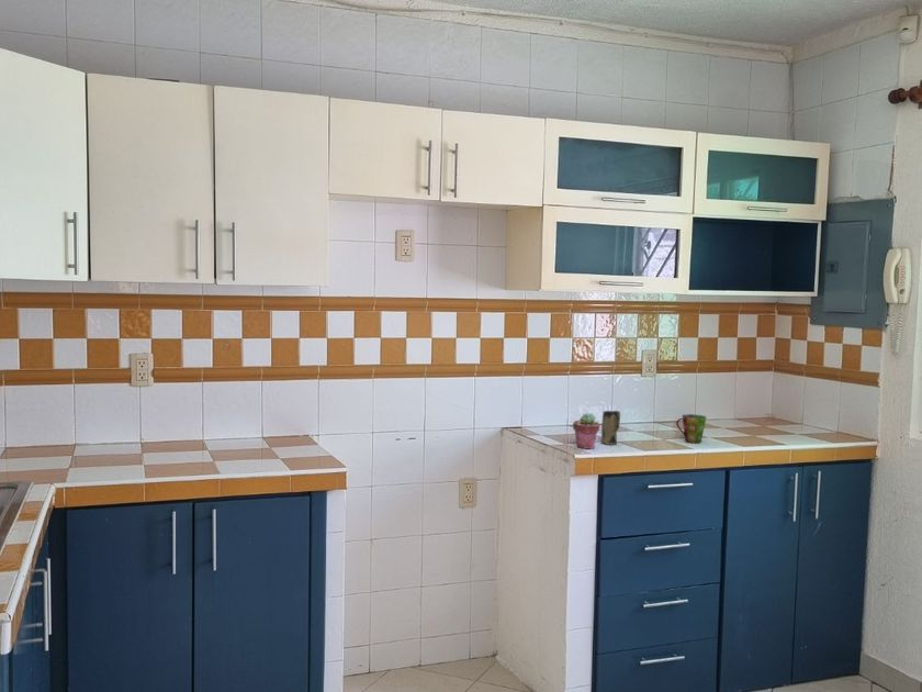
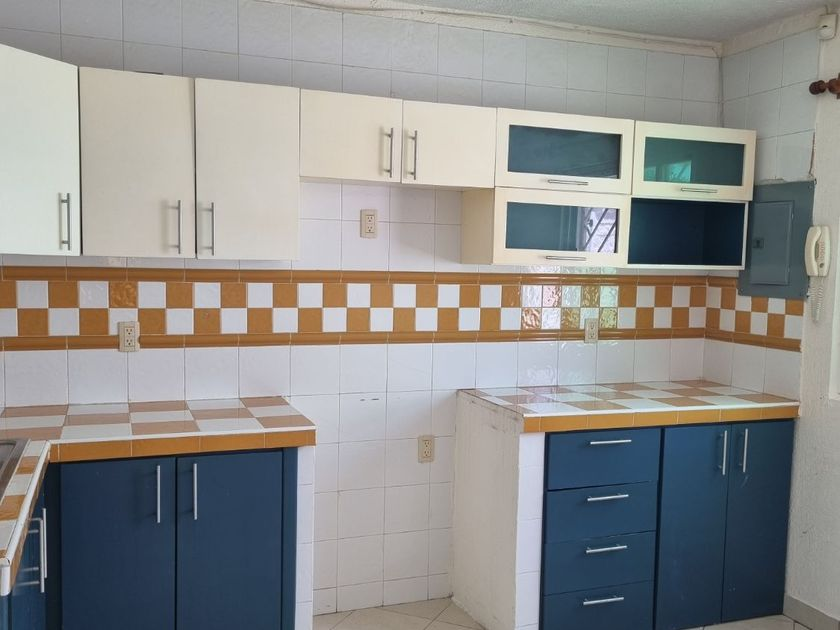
- mug [600,410,621,446]
- potted succulent [572,412,600,450]
- cup [675,413,707,444]
